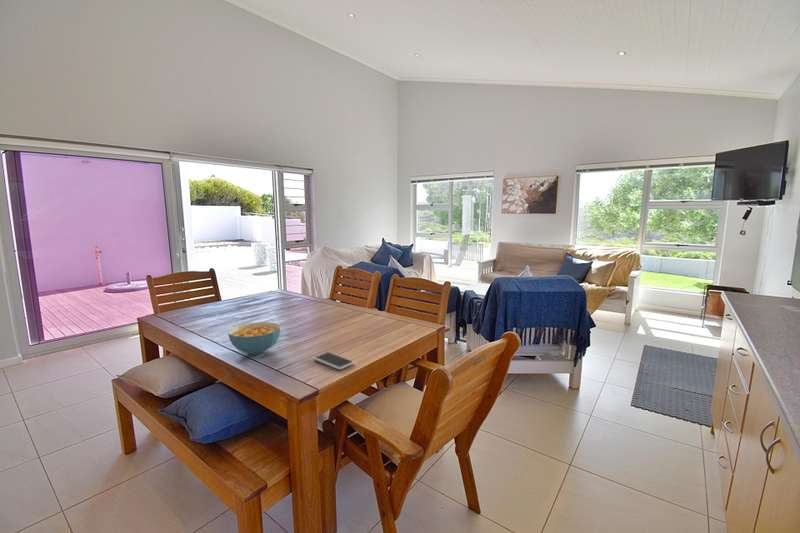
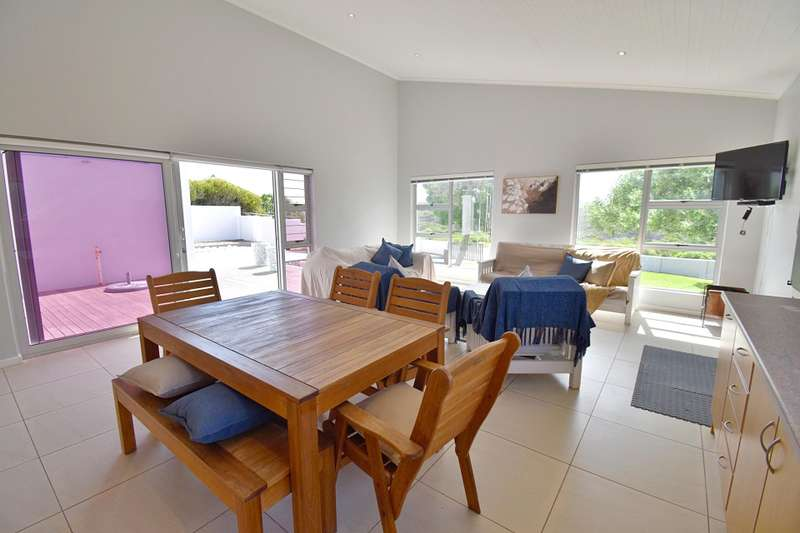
- cereal bowl [227,321,281,356]
- smartphone [312,351,355,371]
